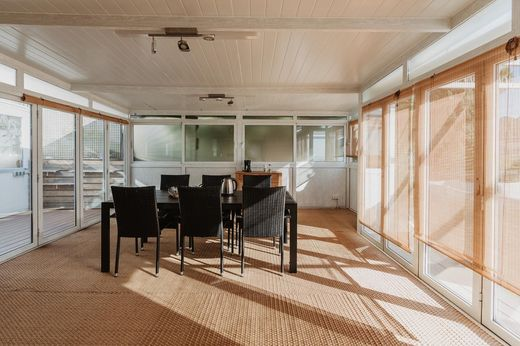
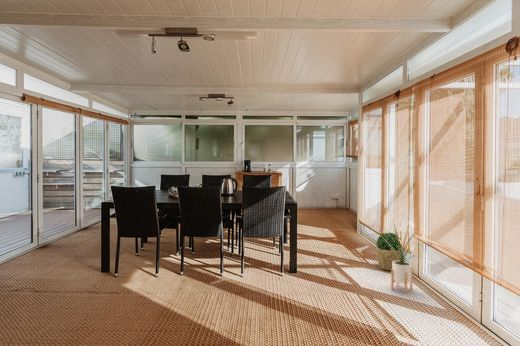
+ house plant [380,220,422,294]
+ potted plant [375,232,401,271]
